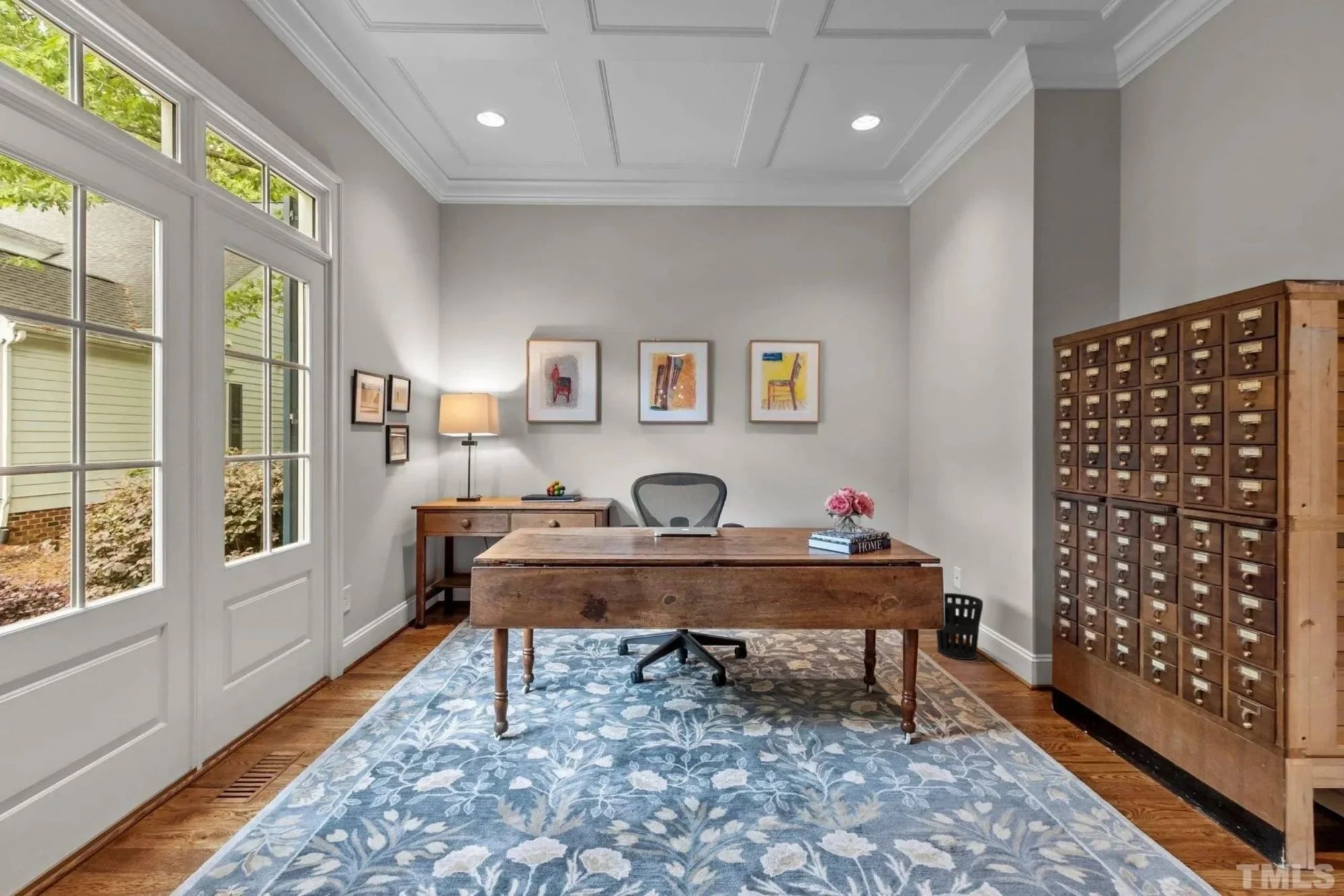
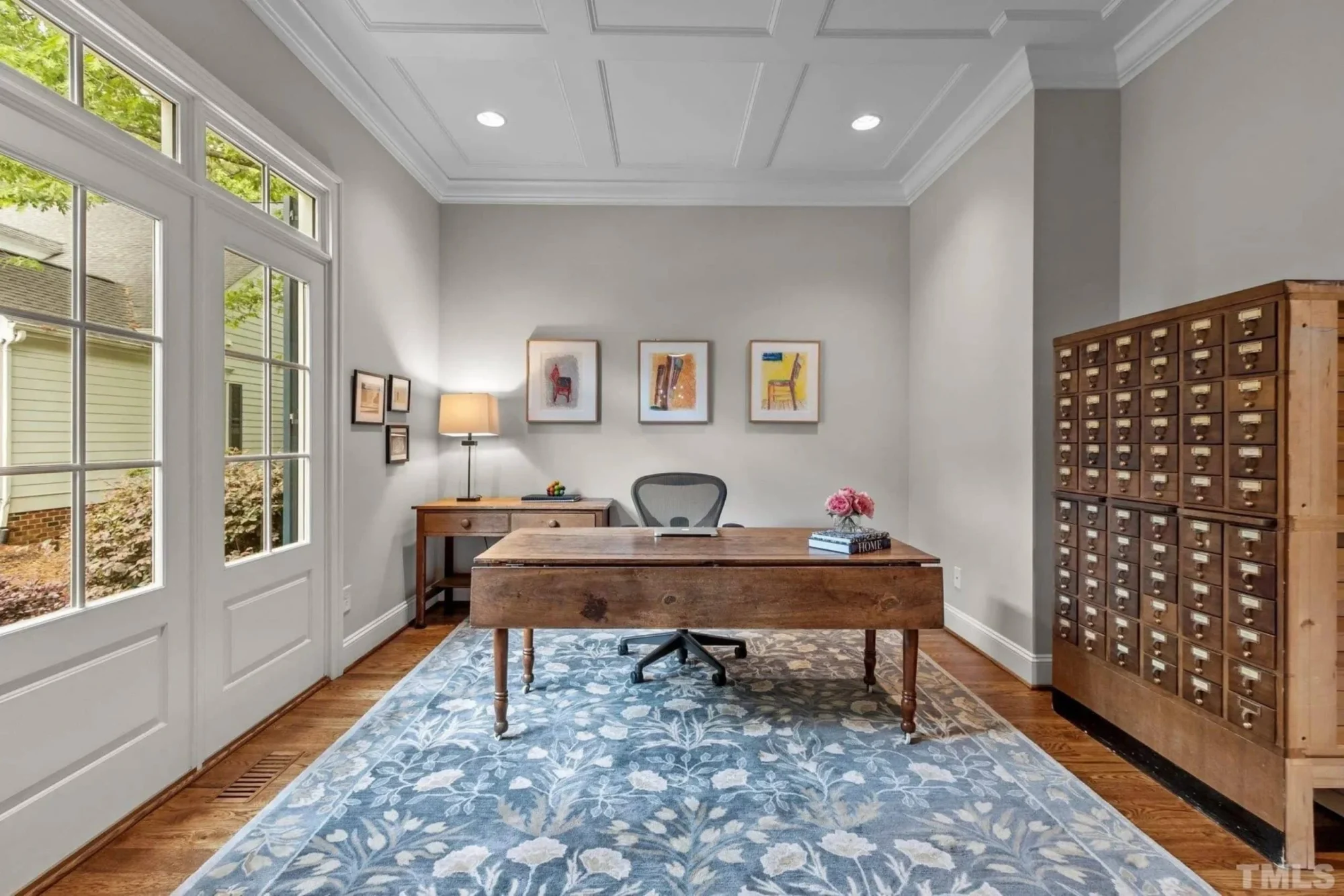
- wastebasket [935,592,984,660]
